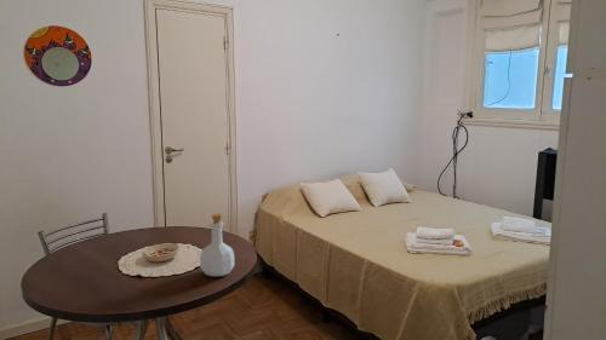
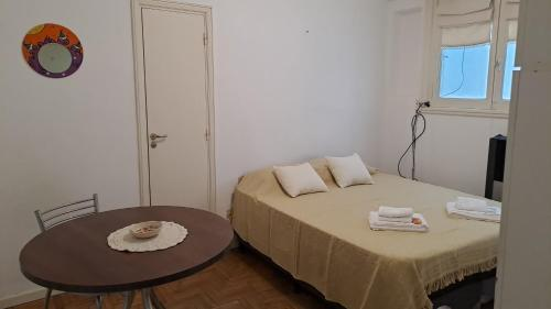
- bottle [199,212,235,277]
